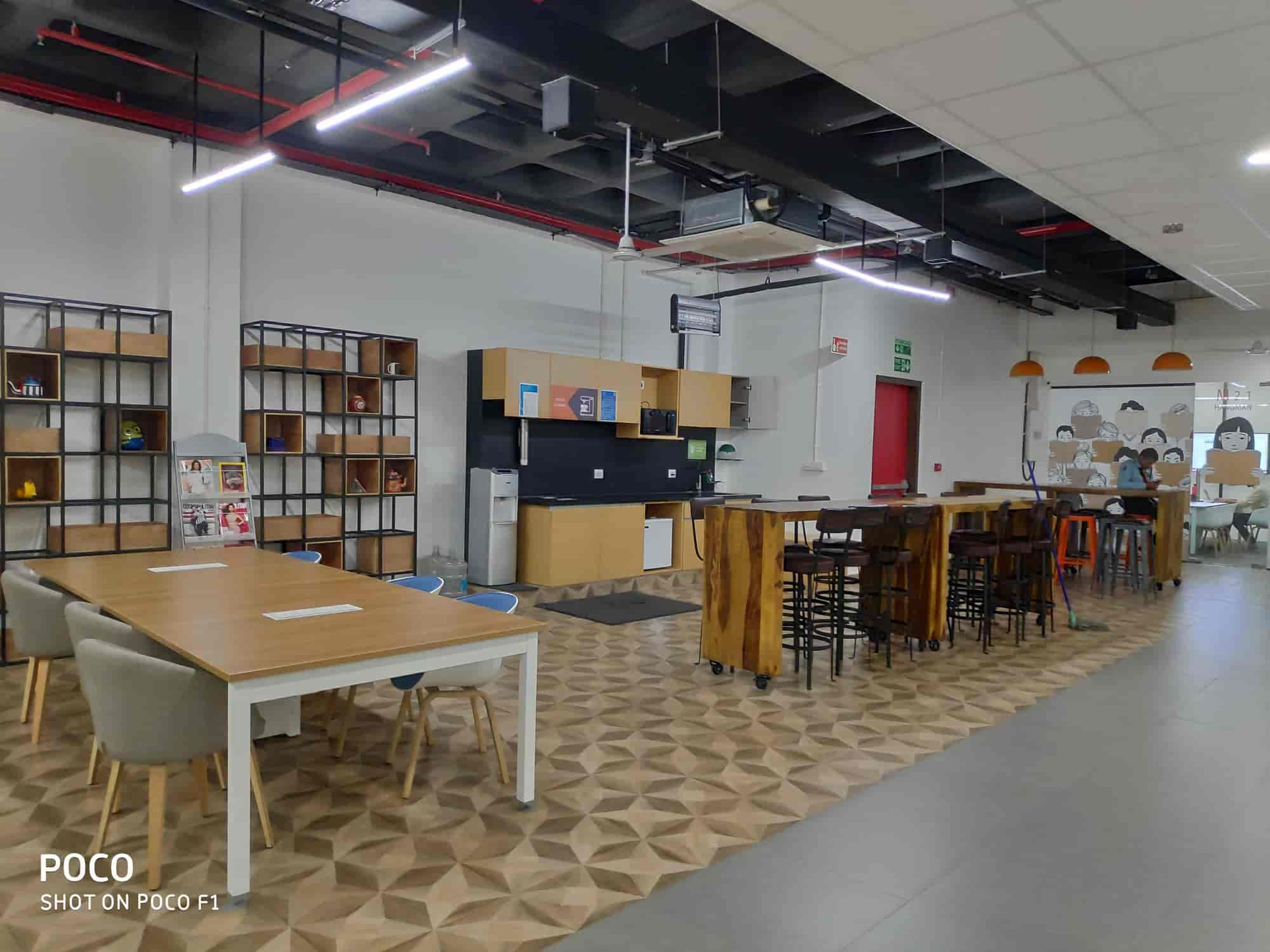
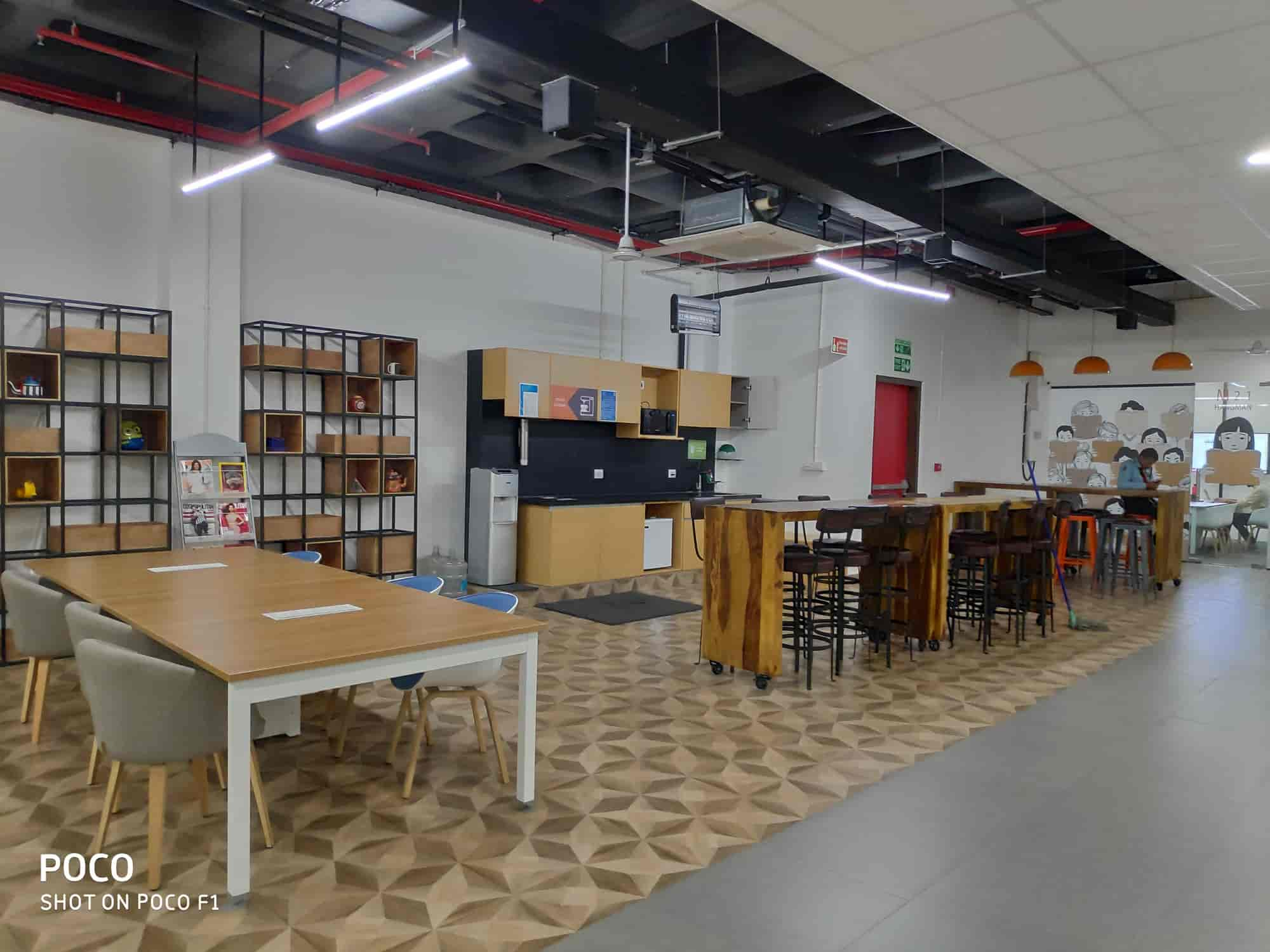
- smoke detector [1162,222,1184,234]
